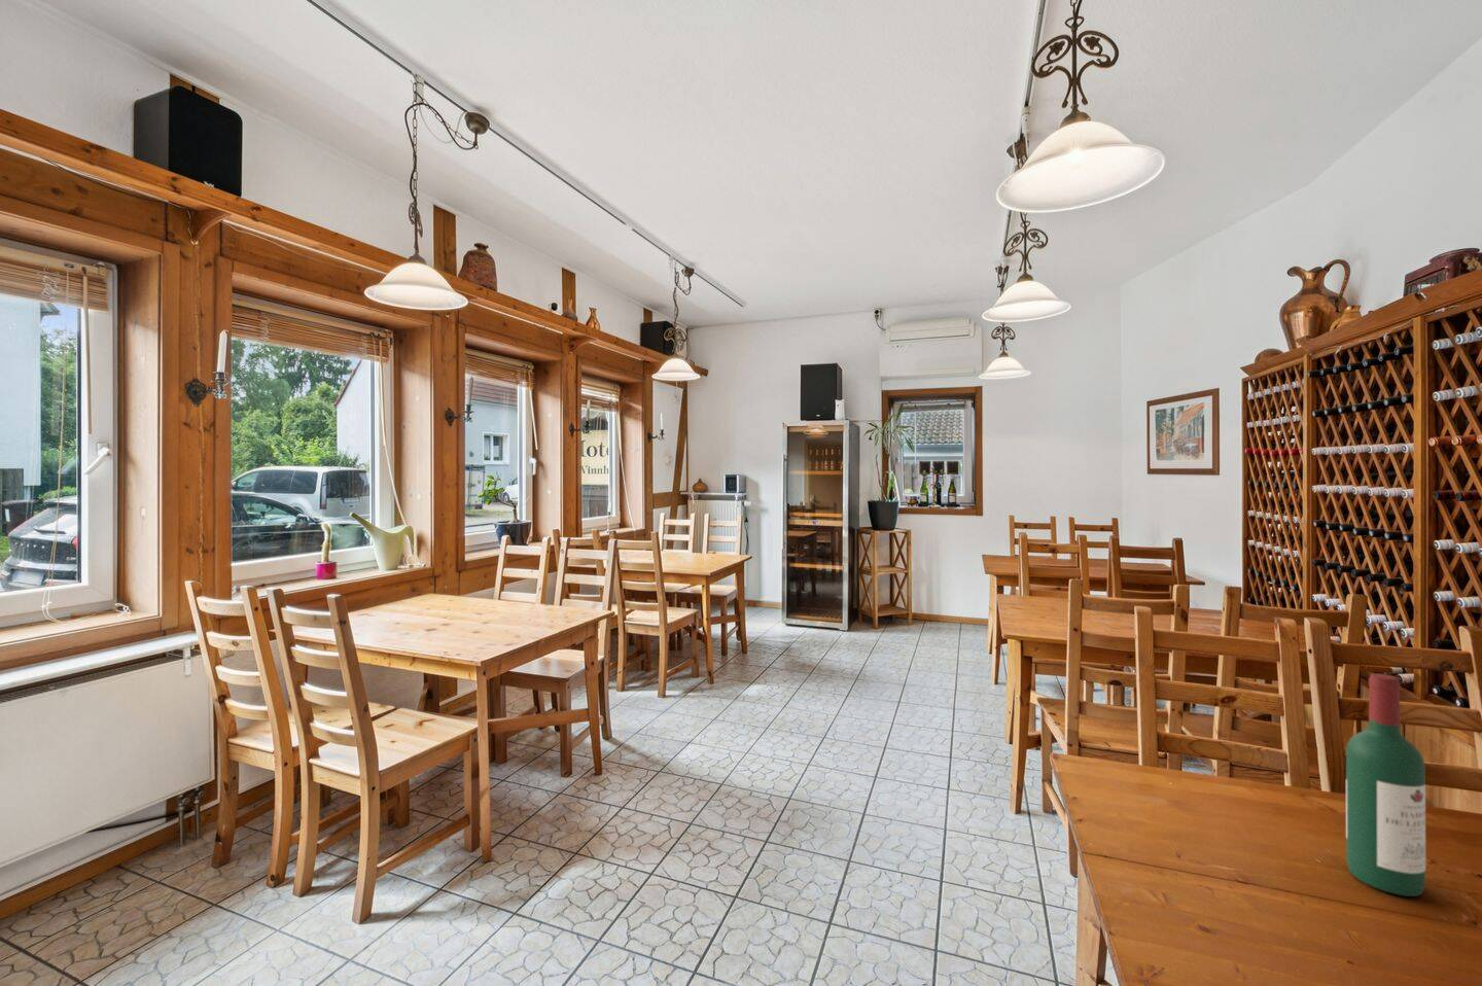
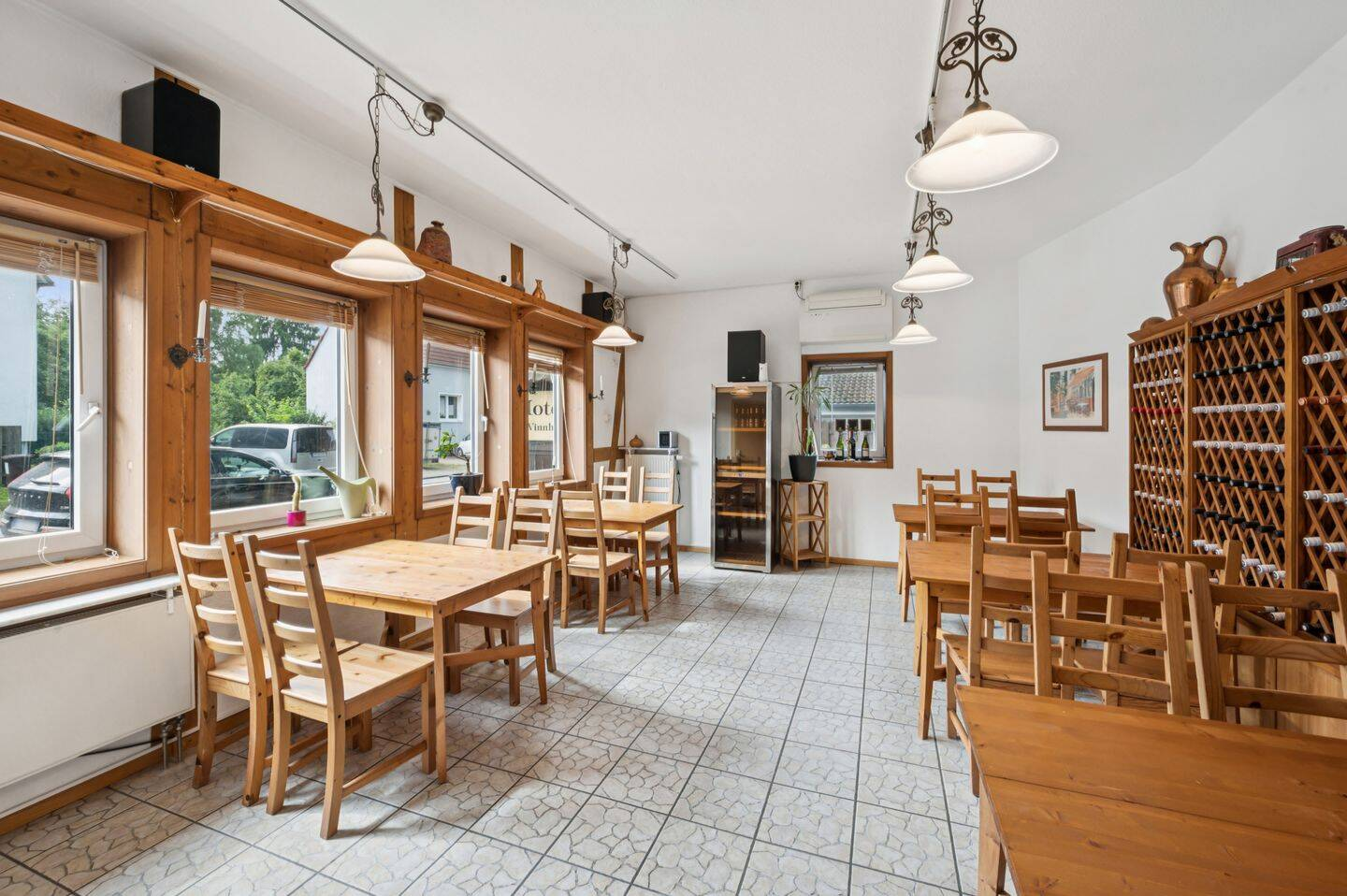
- wine bottle [1346,672,1426,898]
